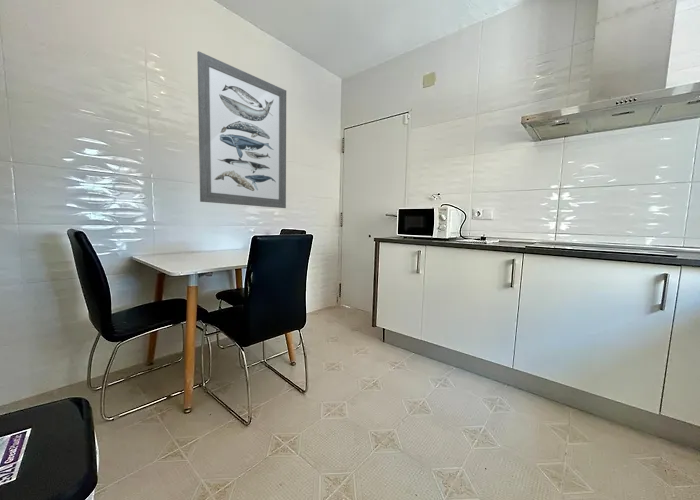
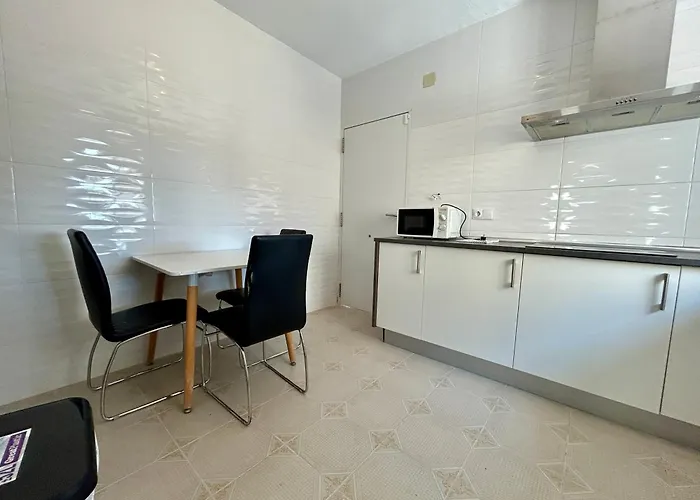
- wall art [196,50,287,209]
